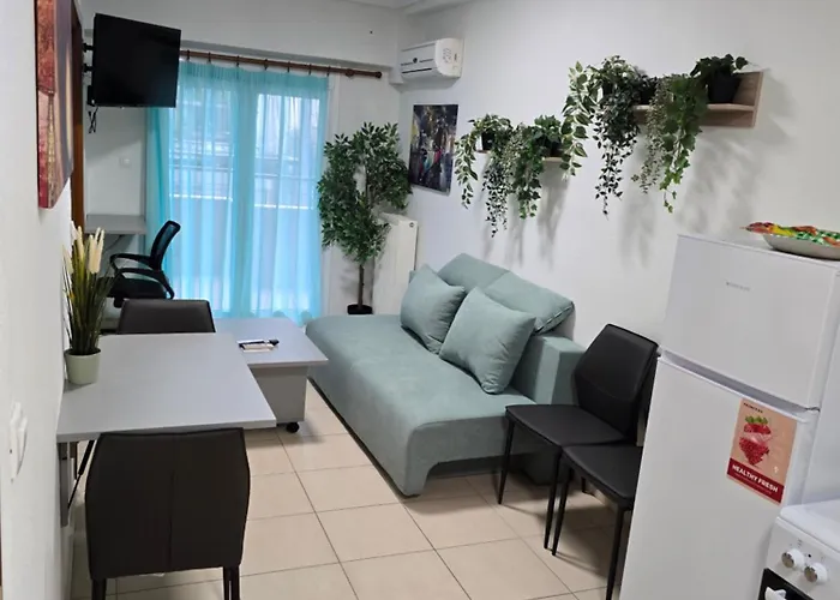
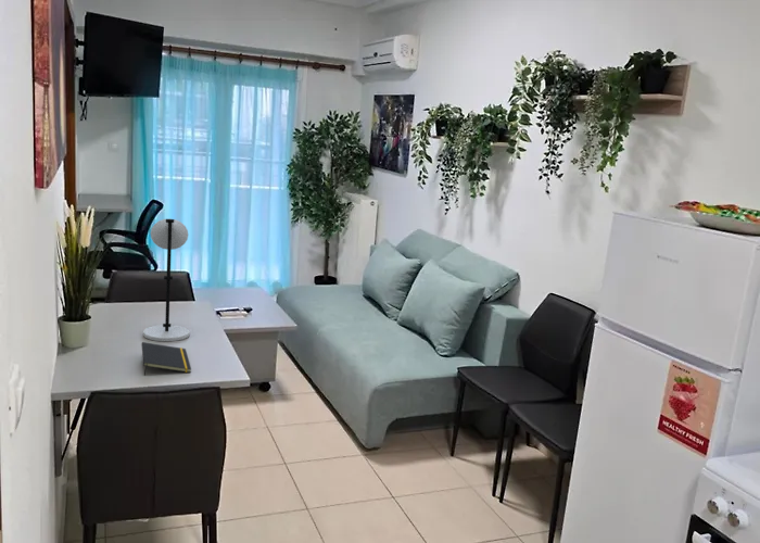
+ notepad [140,341,192,377]
+ desk lamp [142,217,191,342]
